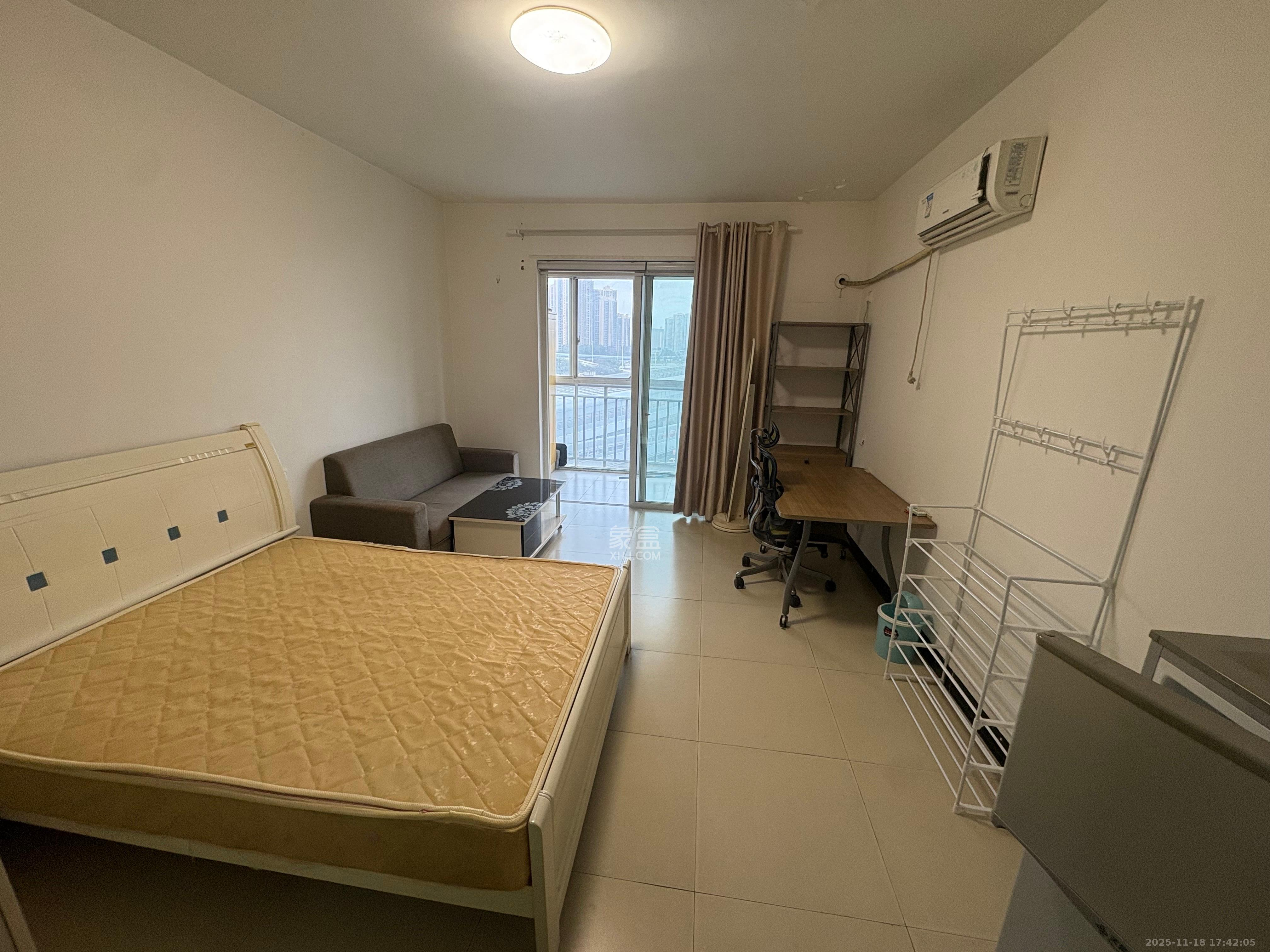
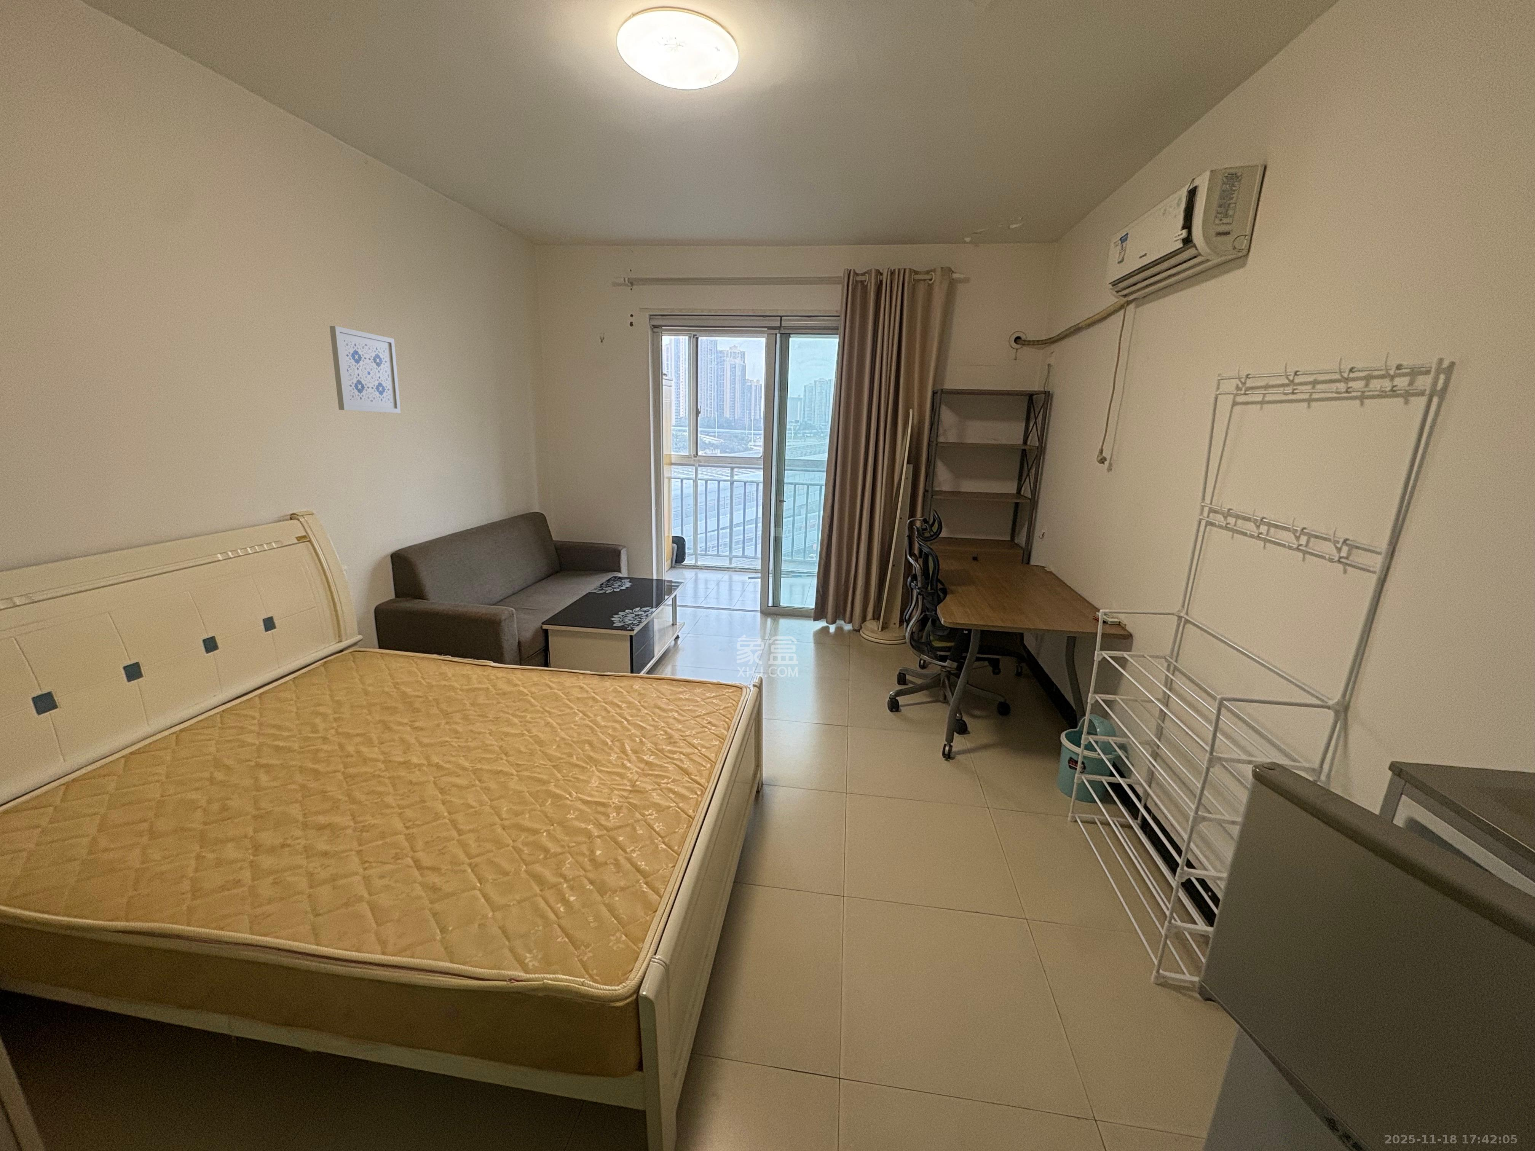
+ wall art [329,325,401,413]
